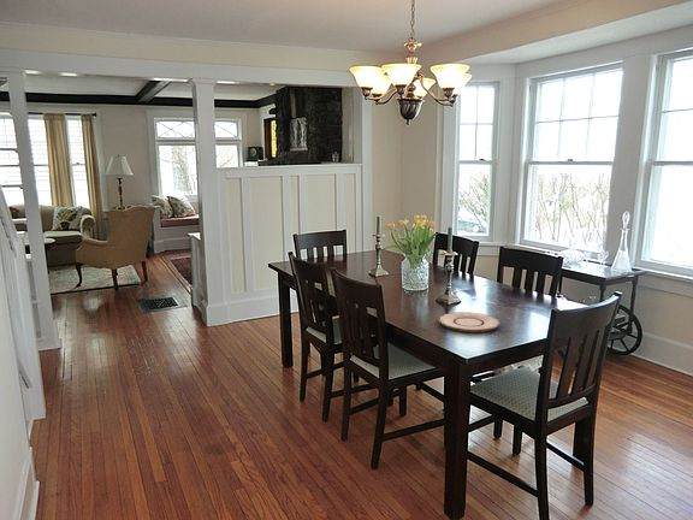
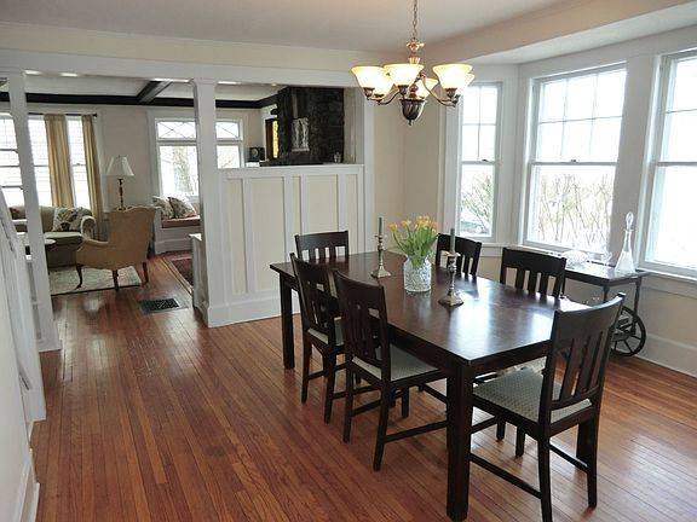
- plate [438,311,500,333]
